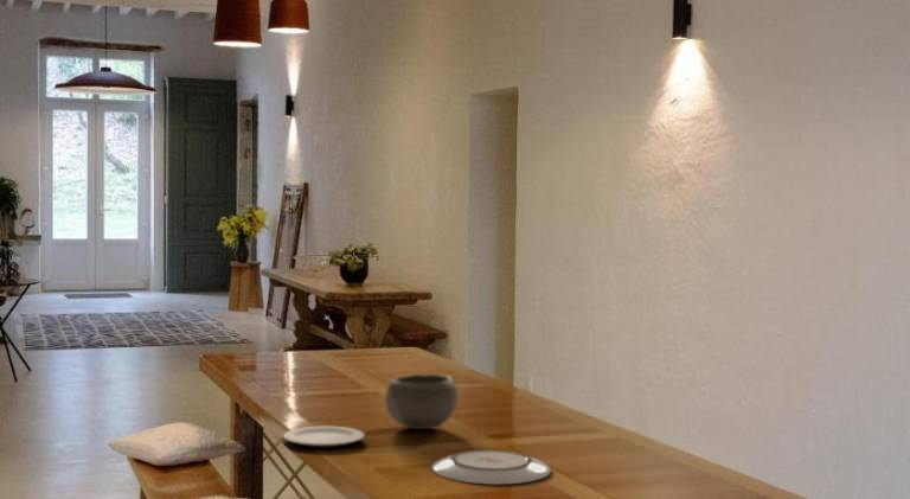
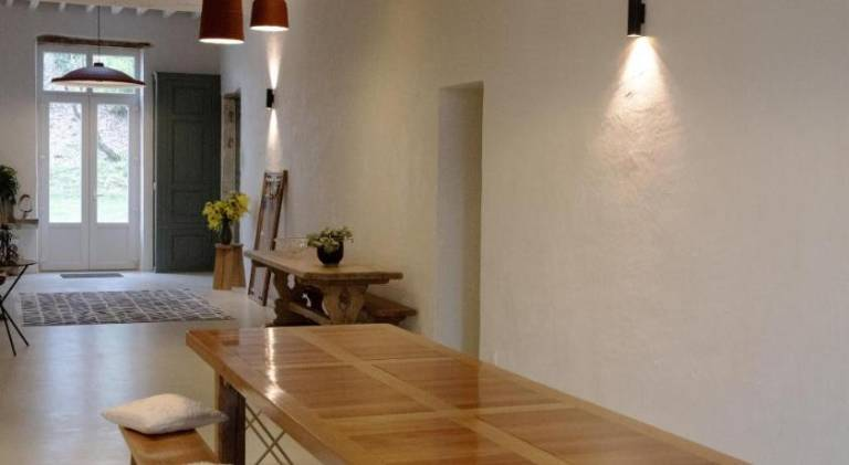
- plate [430,448,552,486]
- bowl [384,373,459,430]
- plate [282,426,366,448]
